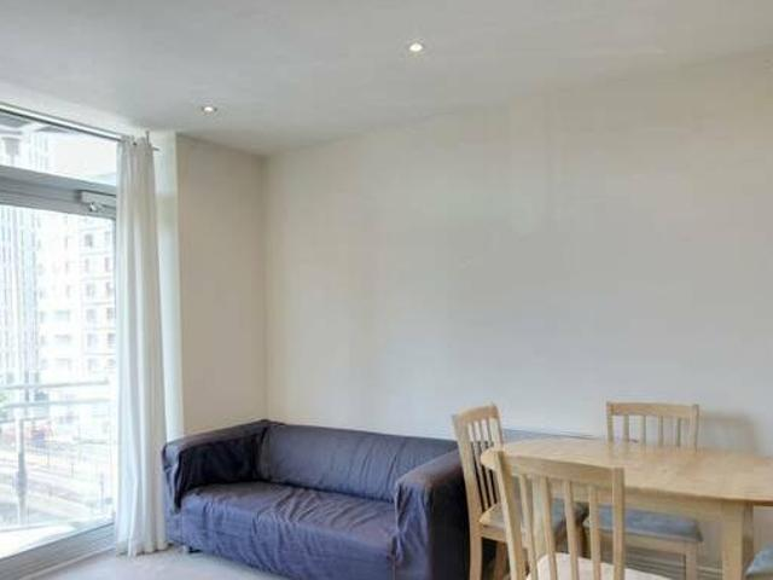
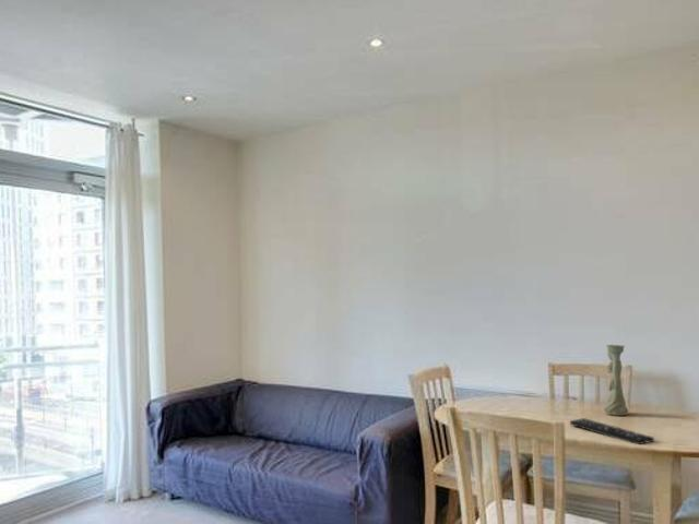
+ vase [604,344,629,416]
+ remote control [569,417,655,445]
